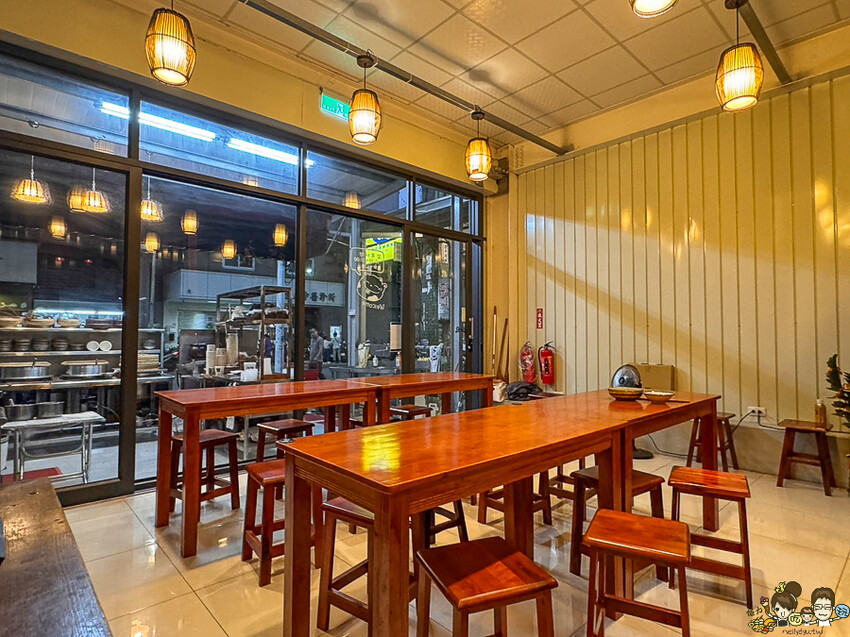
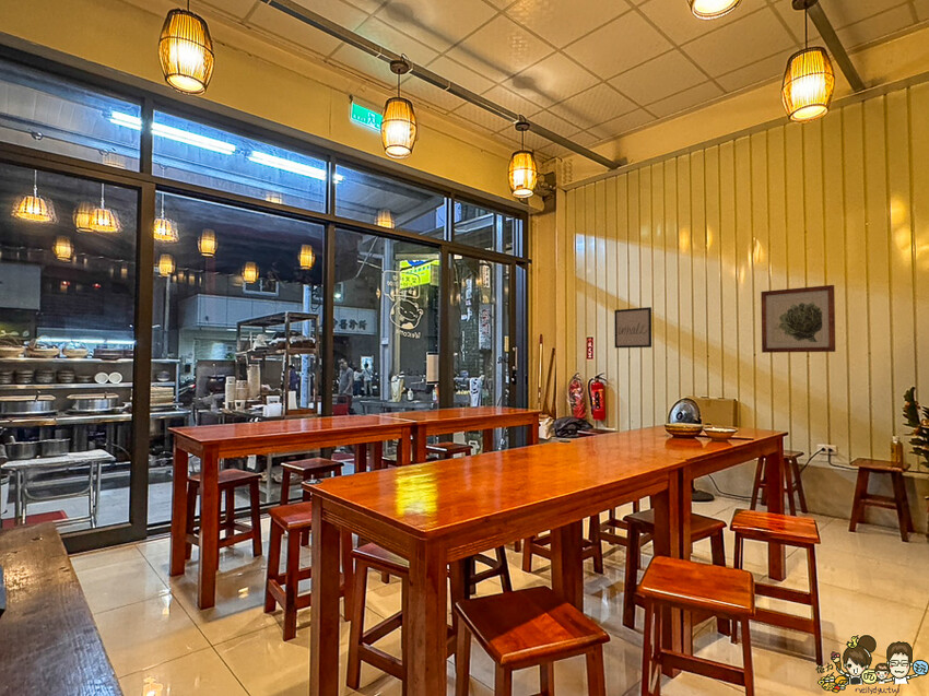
+ wall art [613,306,652,349]
+ wall art [760,284,836,354]
